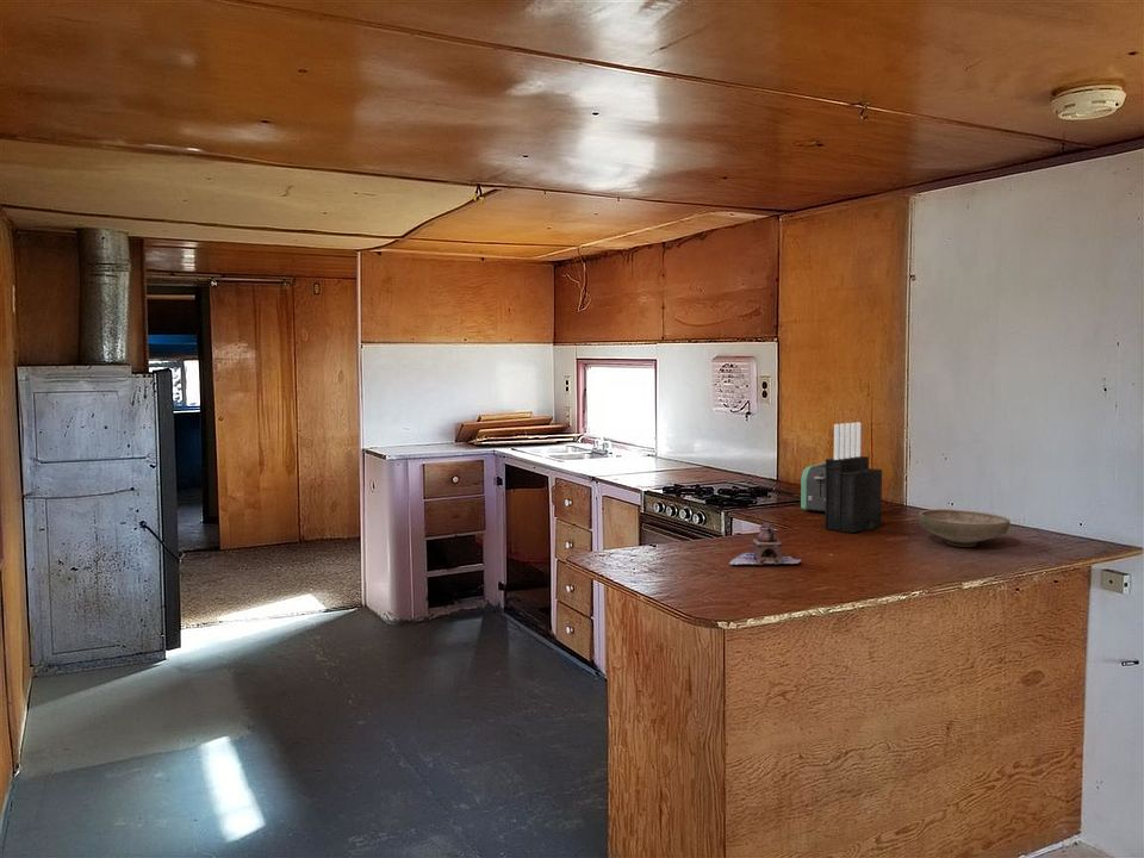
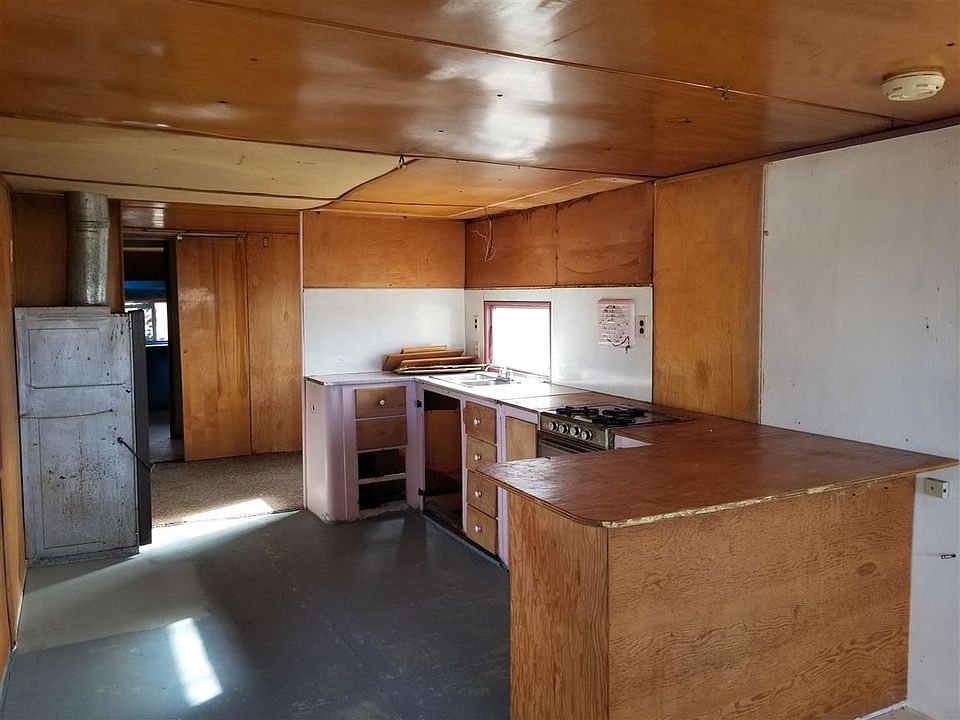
- toaster [800,461,826,512]
- bowl [918,508,1012,548]
- teapot [728,521,802,566]
- knife block [823,421,883,534]
